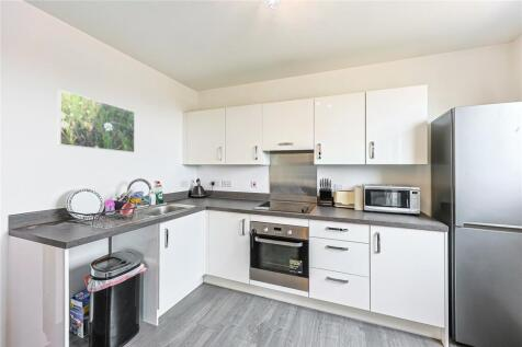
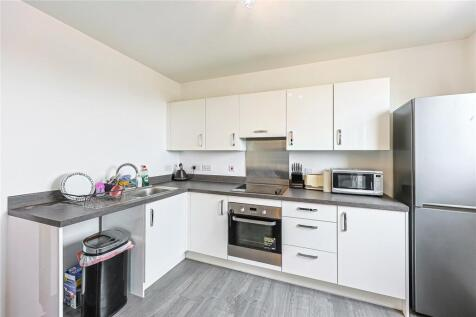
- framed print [57,89,136,153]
